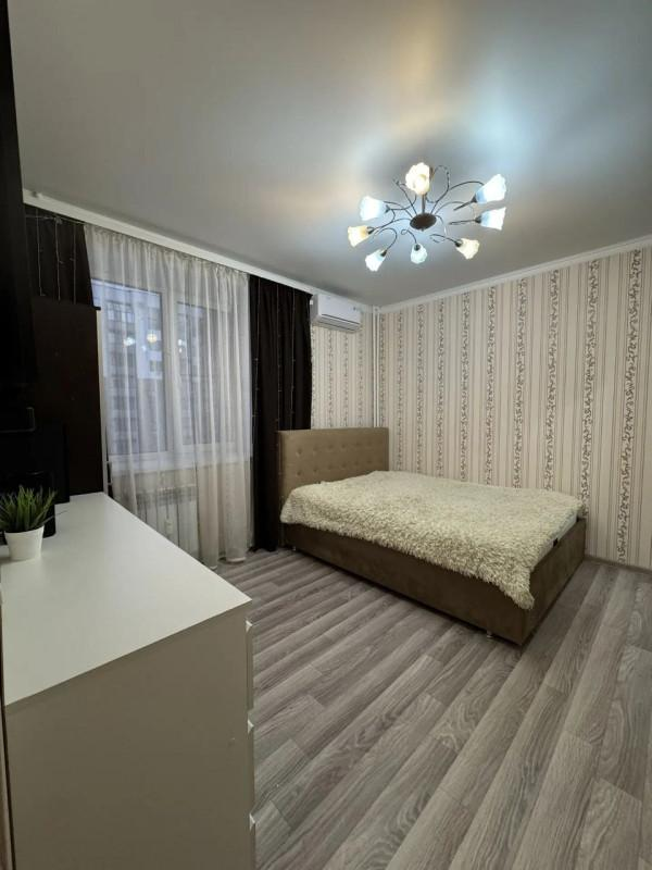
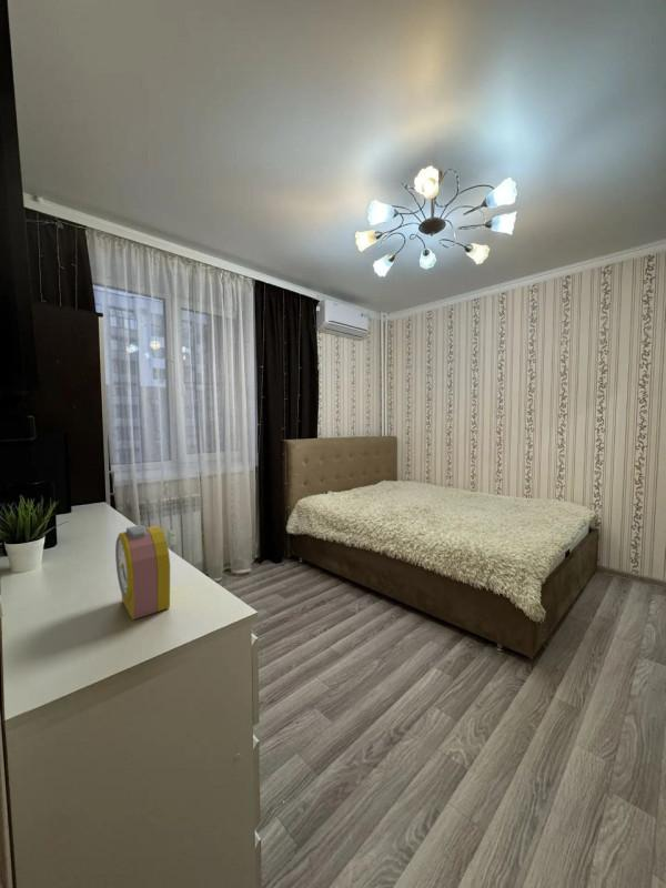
+ alarm clock [114,524,171,620]
